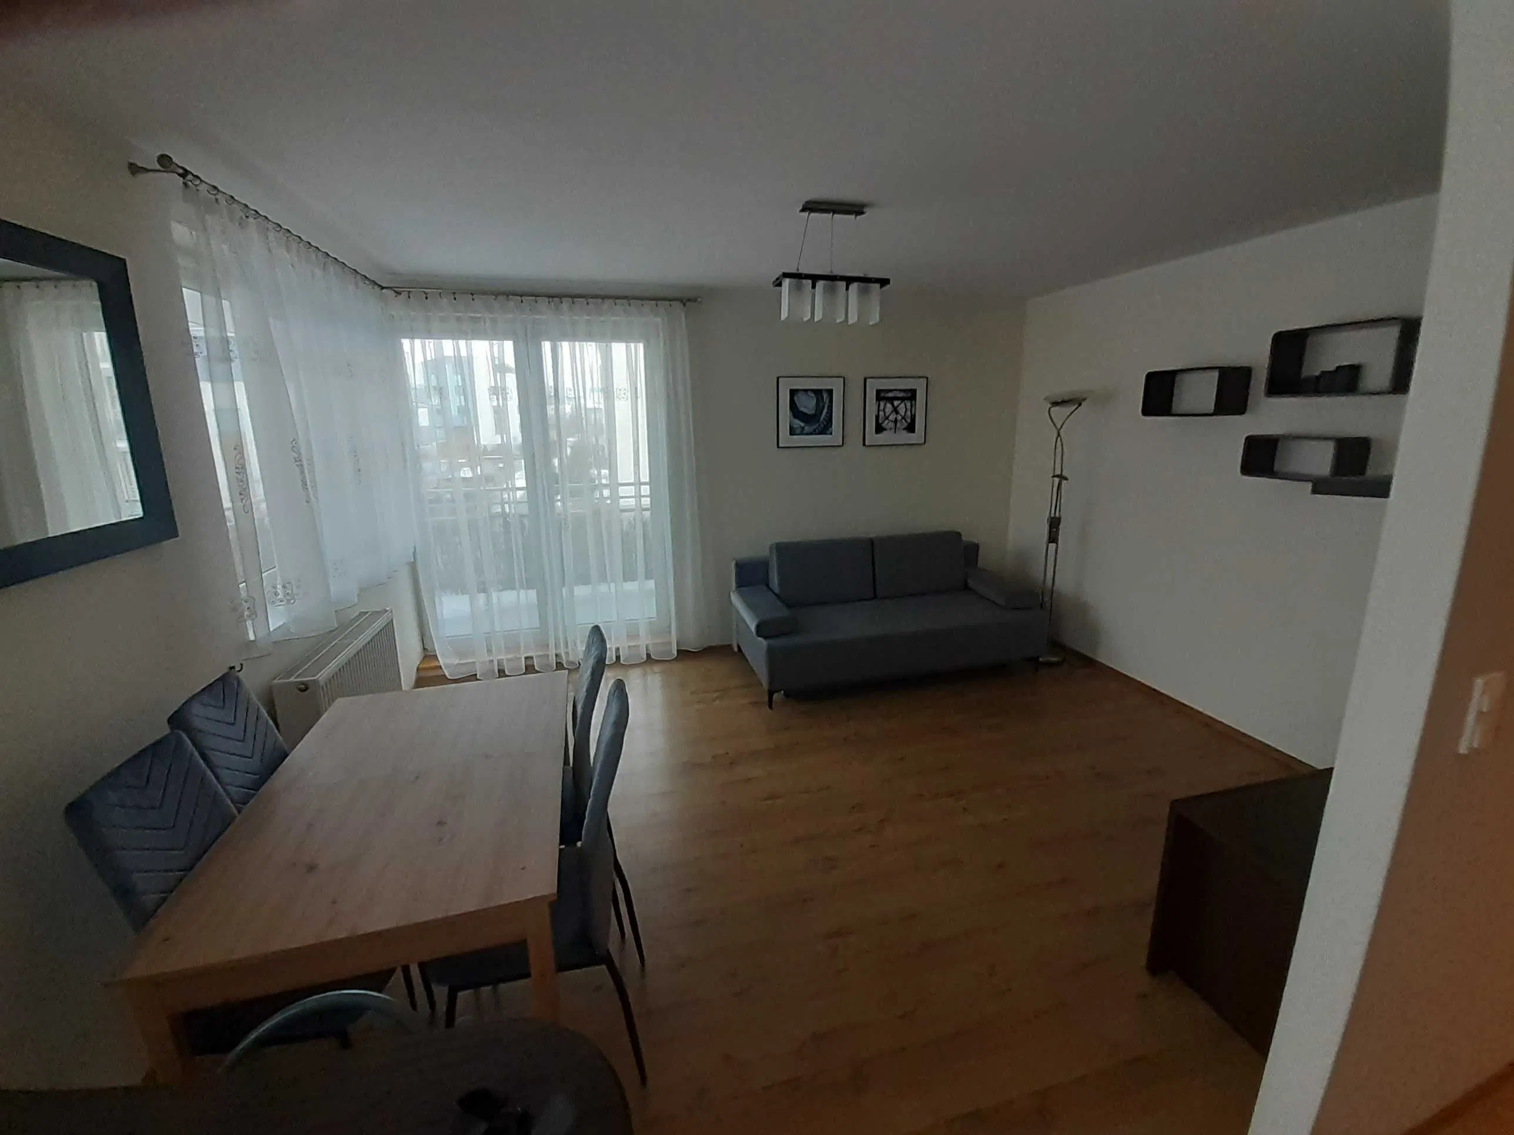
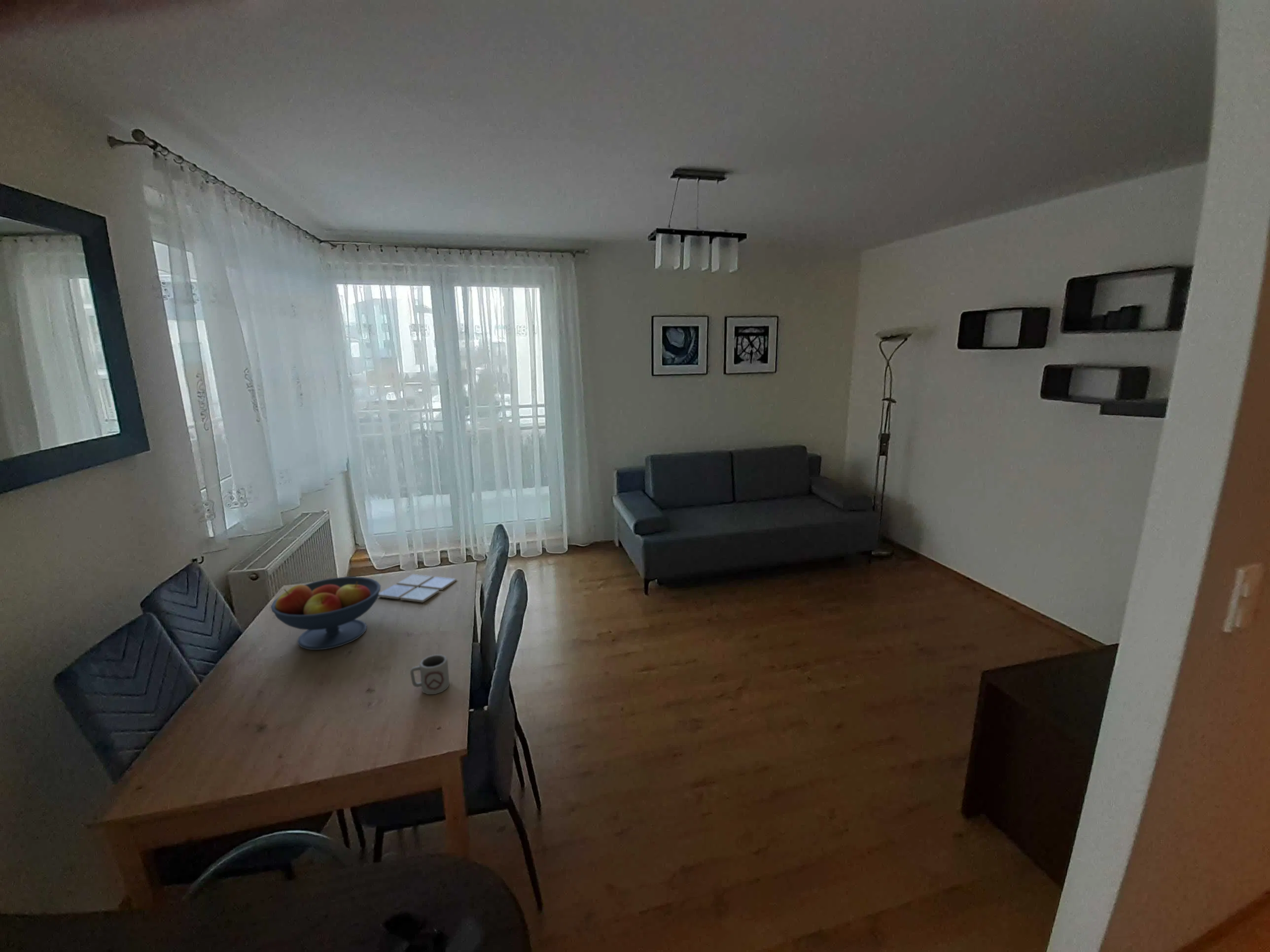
+ drink coaster [378,574,457,603]
+ fruit bowl [270,576,381,650]
+ cup [410,654,450,695]
